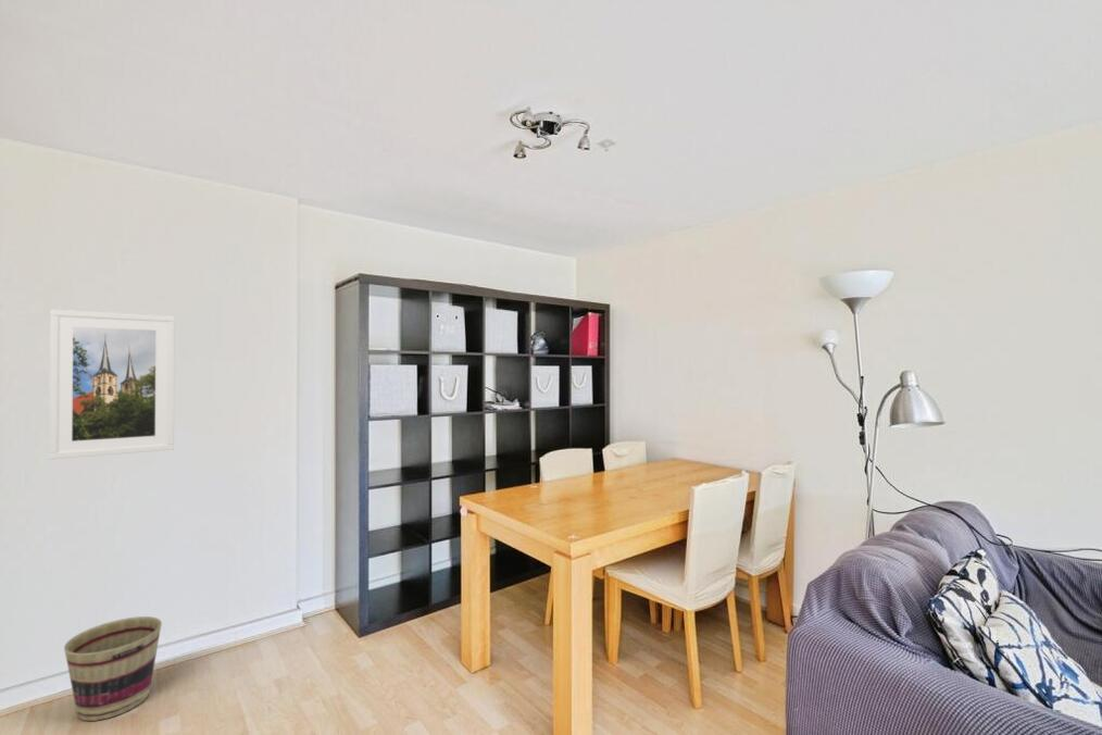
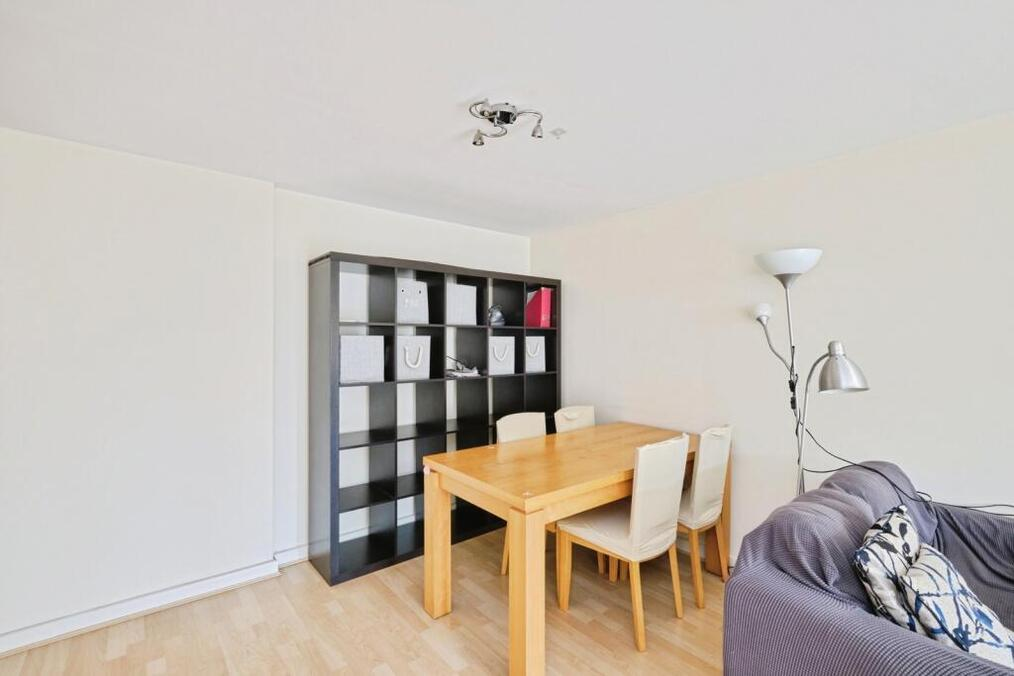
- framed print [48,309,176,460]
- basket [63,615,163,722]
